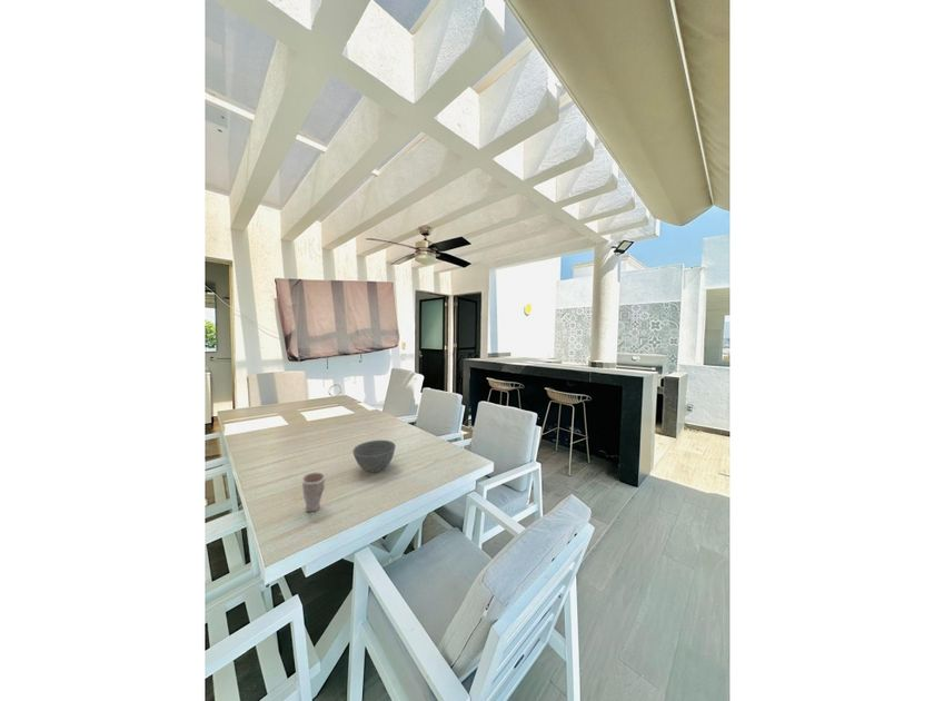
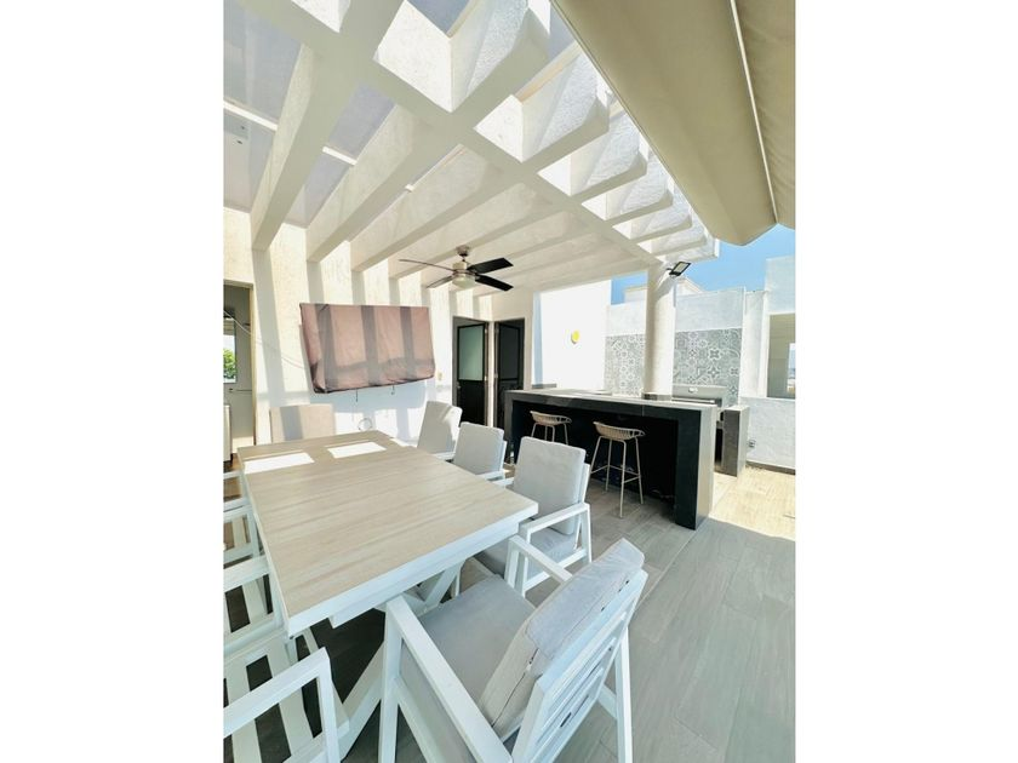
- bowl [351,440,397,473]
- cup [300,471,327,513]
